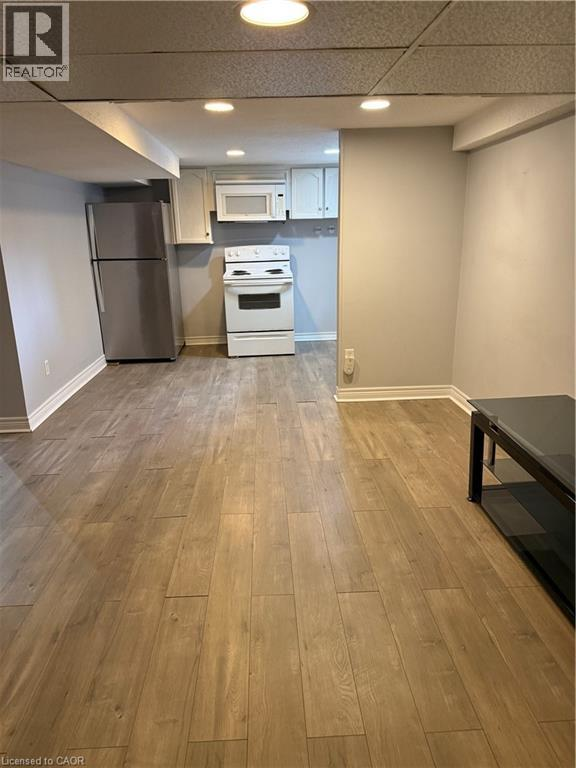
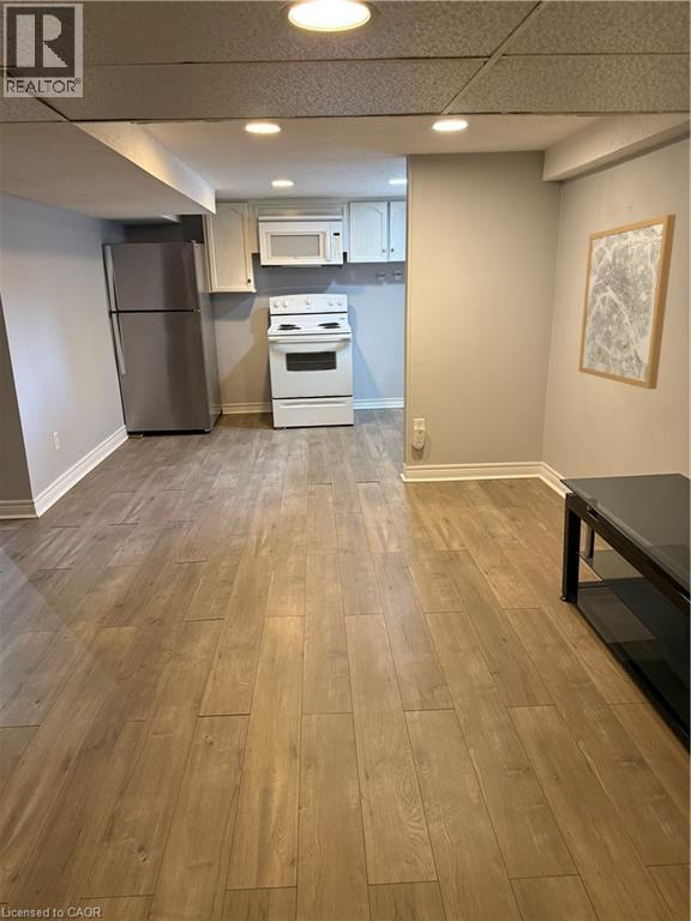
+ wall art [578,213,677,390]
